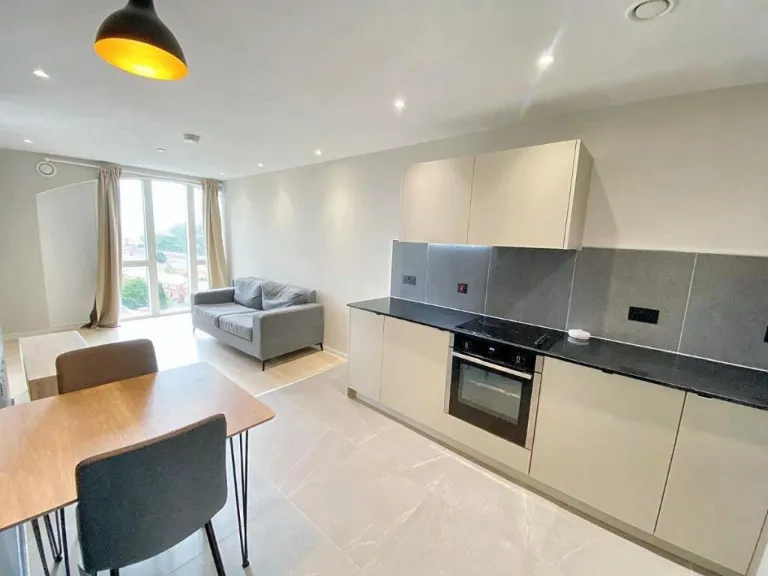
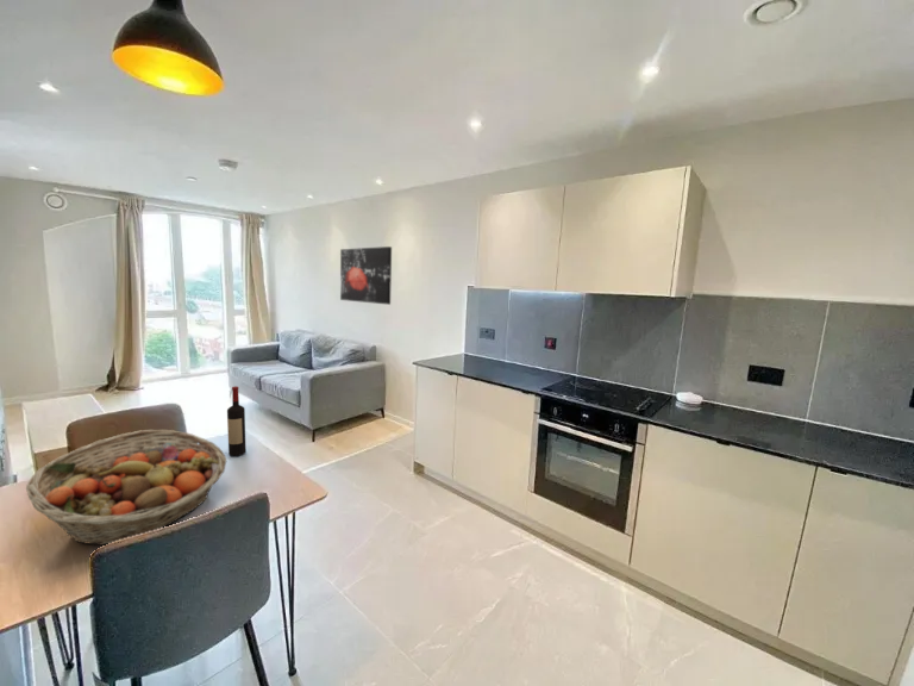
+ wall art [339,245,393,306]
+ fruit basket [25,429,227,547]
+ wine bottle [226,385,248,457]
